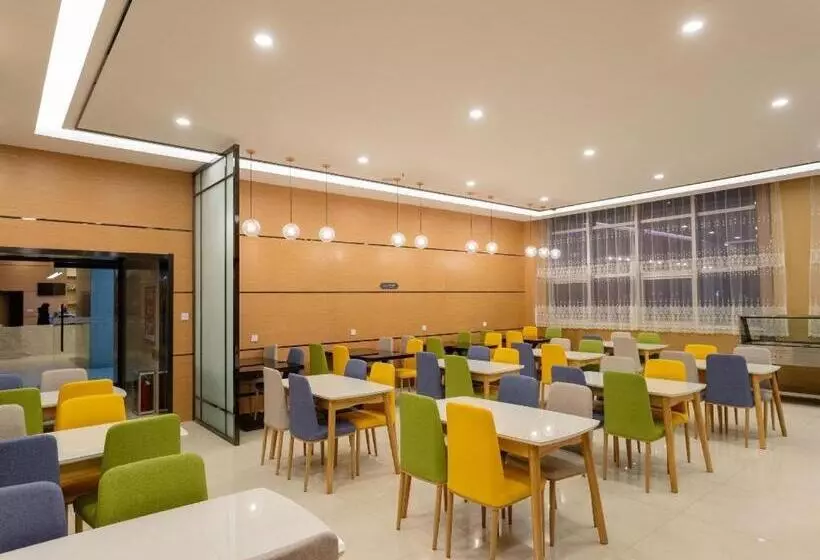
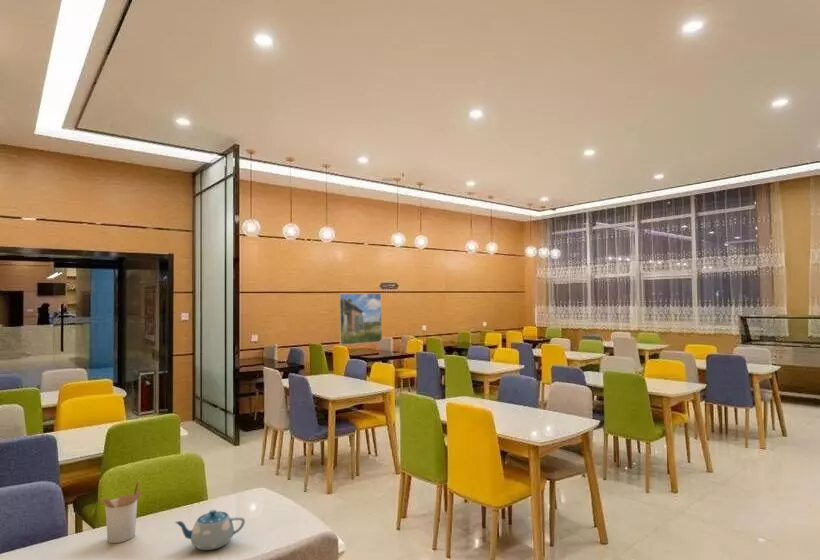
+ chinaware [174,509,246,551]
+ utensil holder [100,480,144,544]
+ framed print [338,293,383,346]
